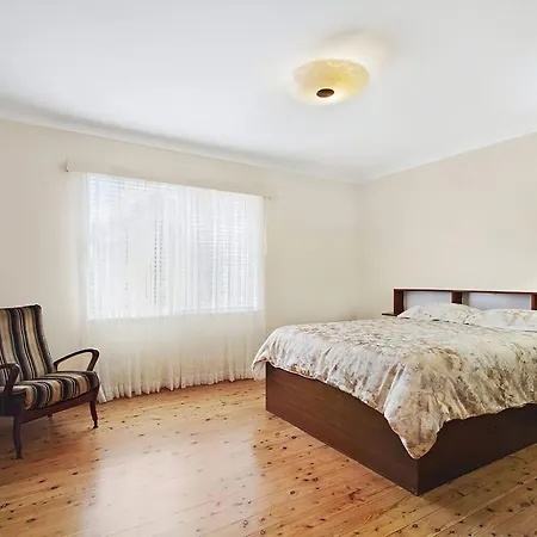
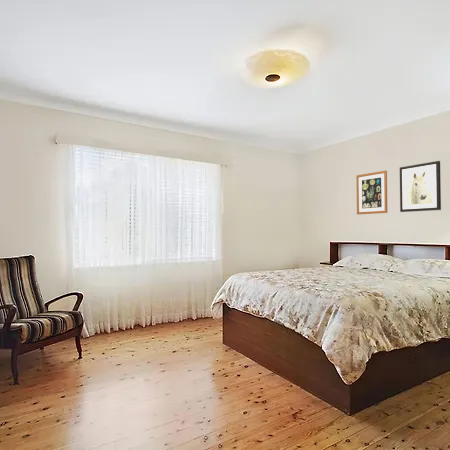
+ wall art [399,160,442,213]
+ wall art [355,169,388,215]
